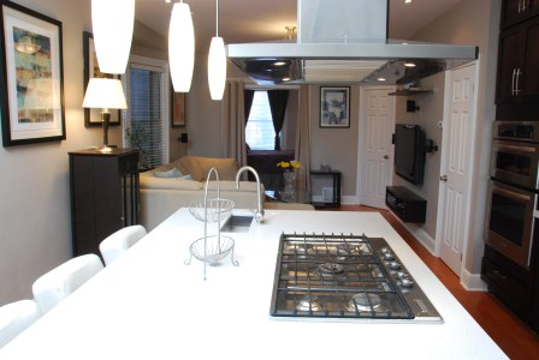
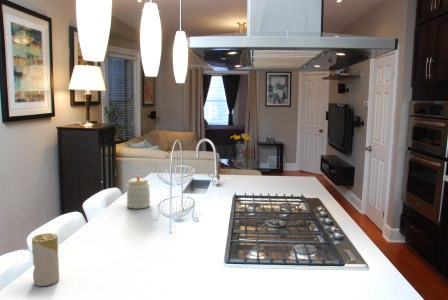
+ candle [31,232,60,287]
+ jar [125,174,151,210]
